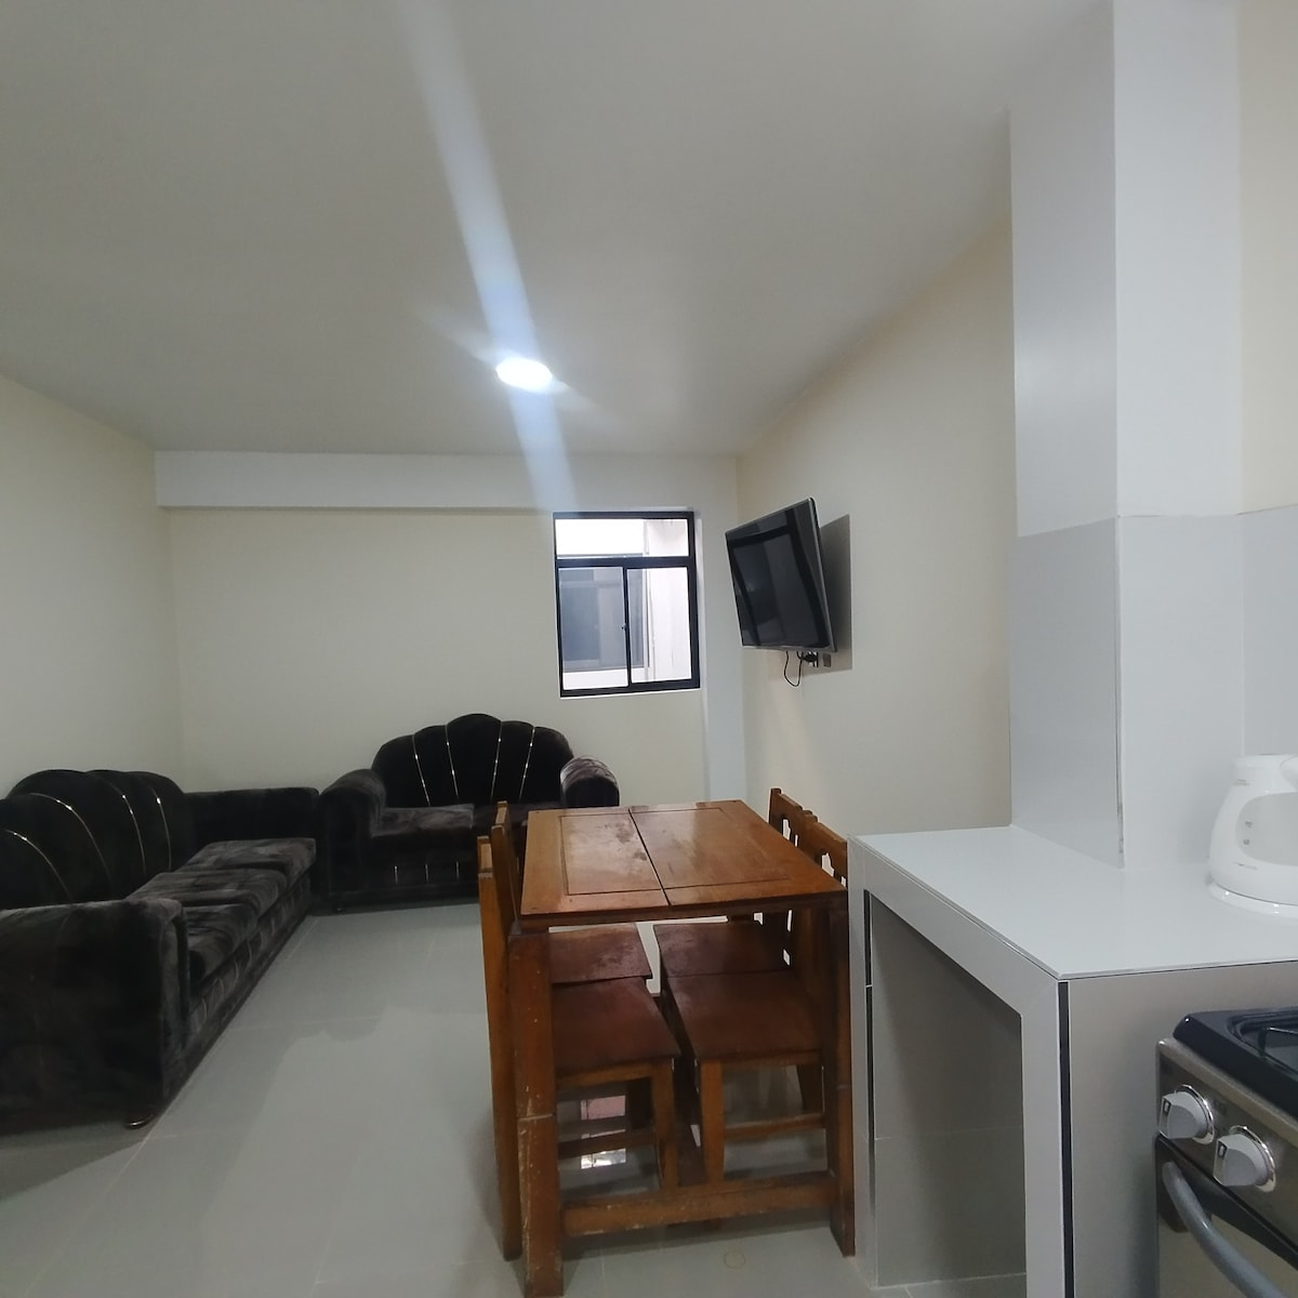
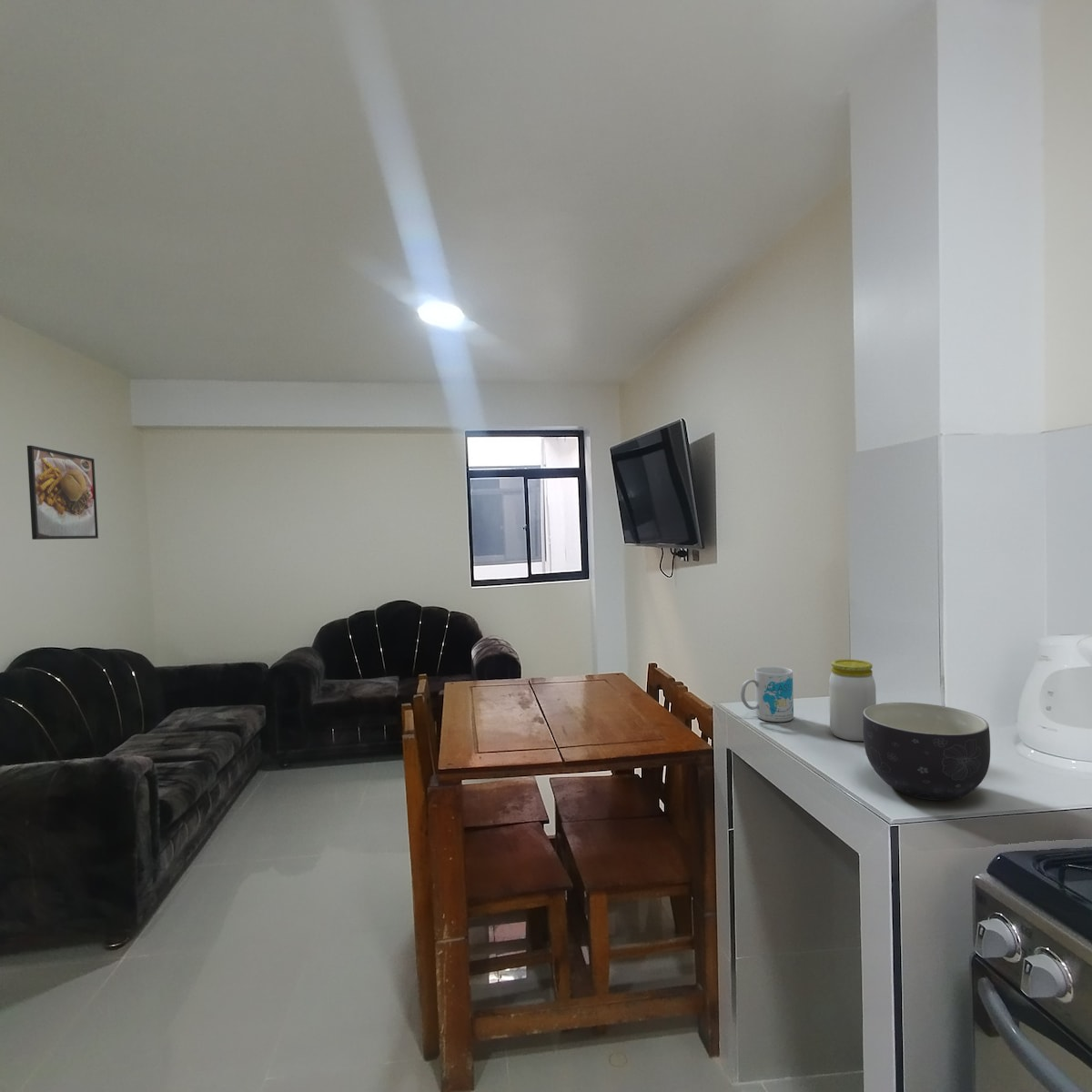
+ mug [740,665,794,723]
+ bowl [863,702,991,801]
+ jar [828,659,877,742]
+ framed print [26,445,99,541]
